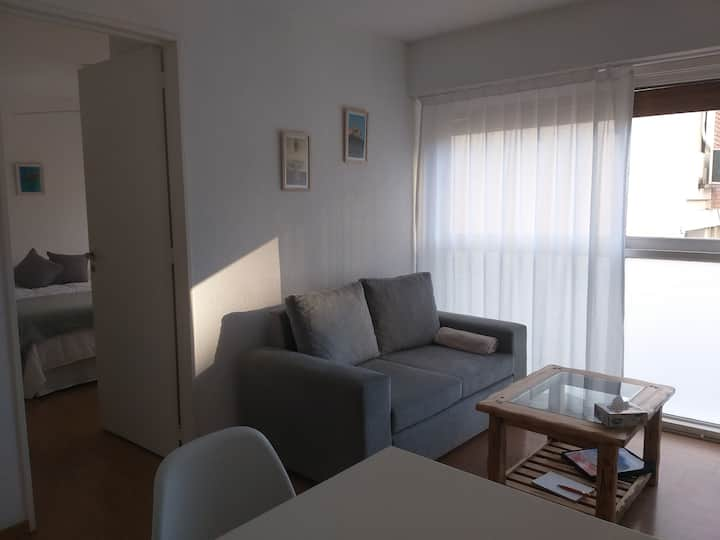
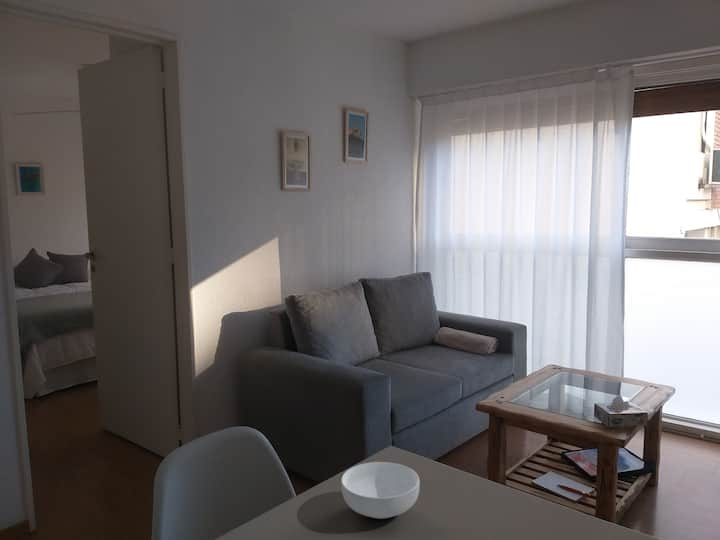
+ cereal bowl [340,461,421,520]
